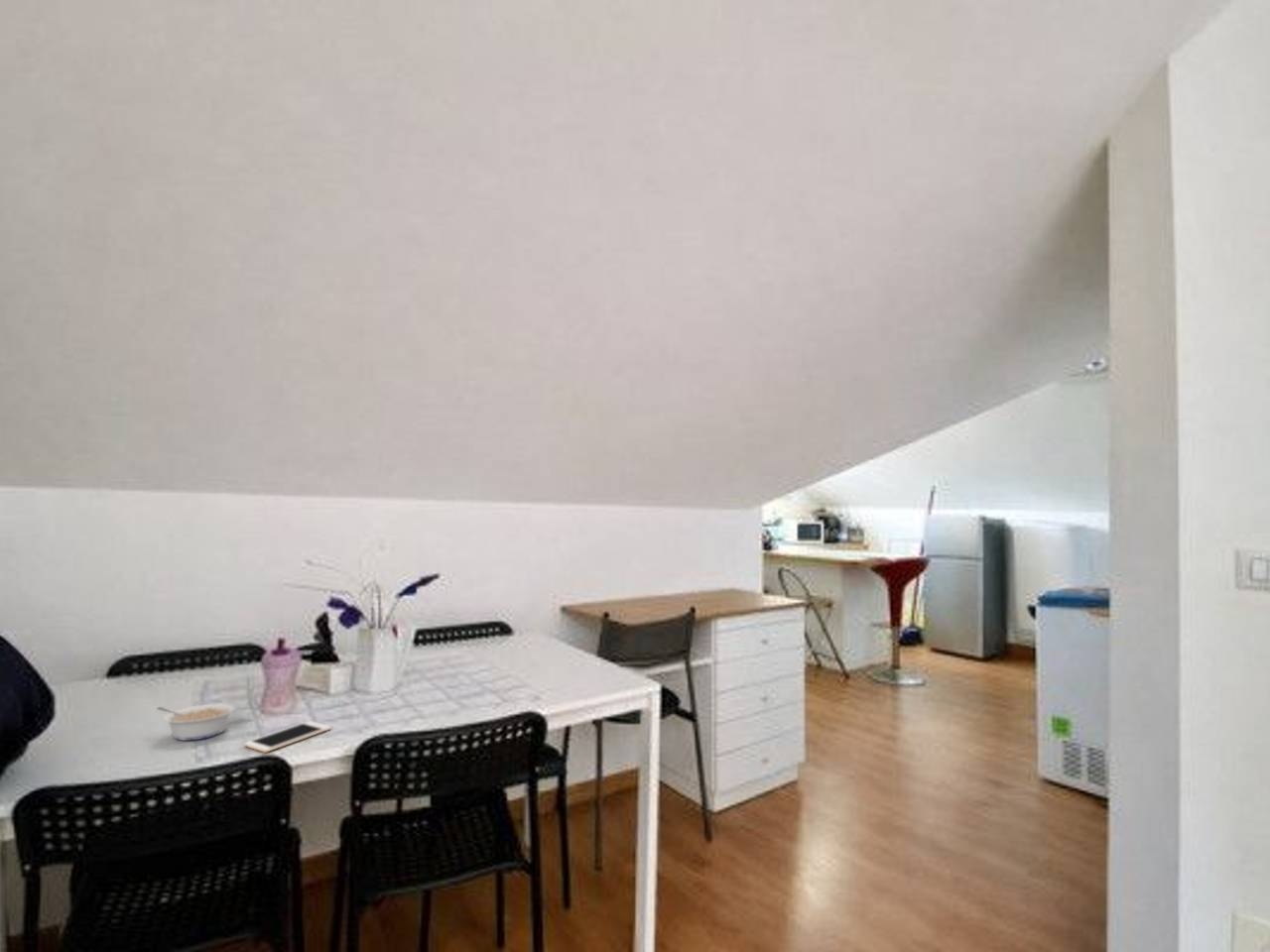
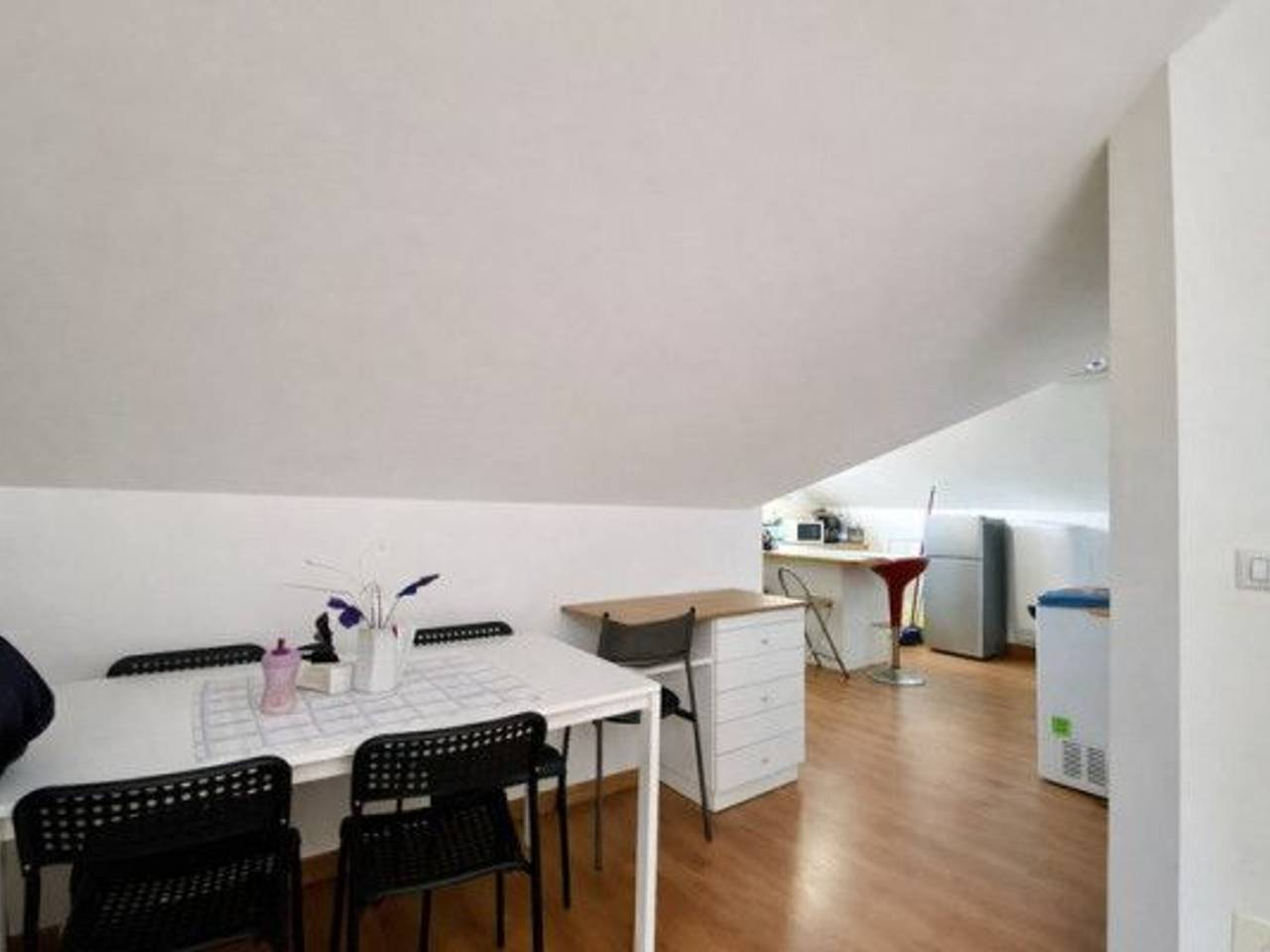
- legume [156,702,237,742]
- cell phone [243,720,332,754]
